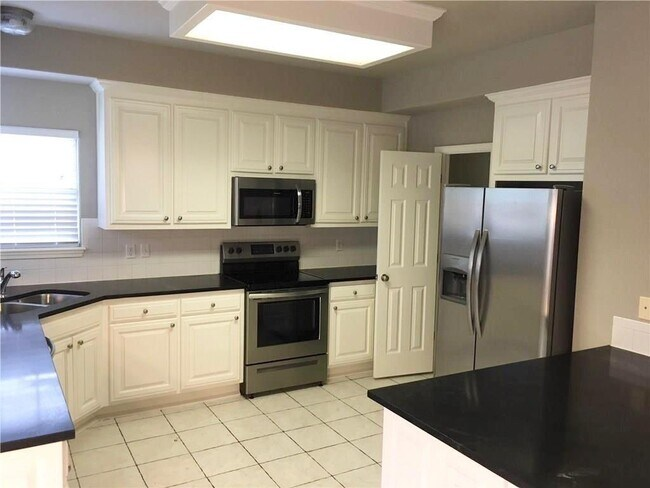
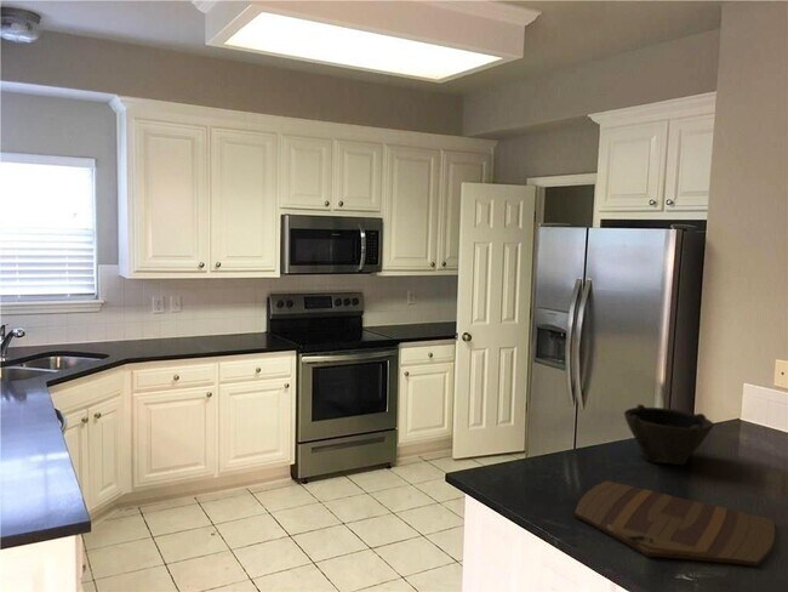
+ cutting board [573,479,777,568]
+ bowl [623,403,714,466]
